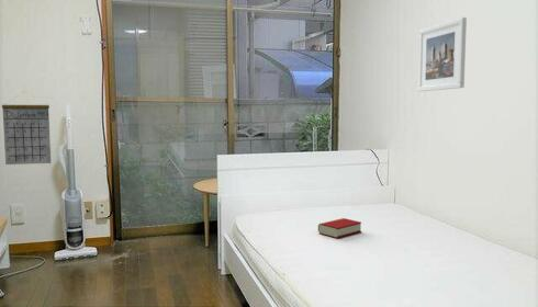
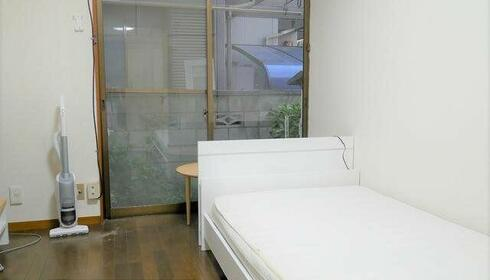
- calendar [1,91,52,166]
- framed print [417,16,468,92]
- book [317,217,362,239]
